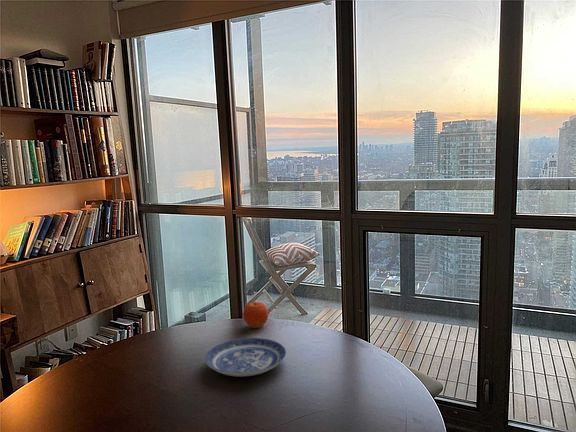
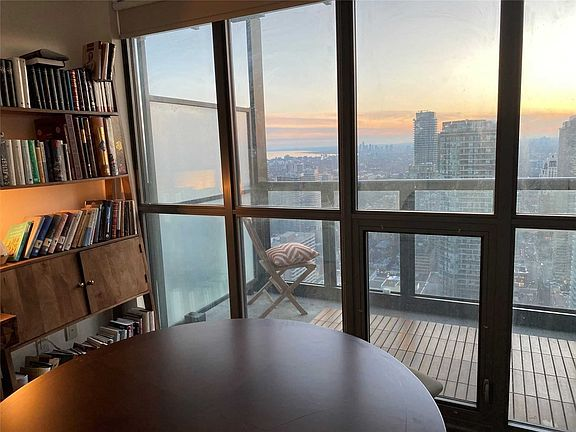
- plate [204,337,287,377]
- fruit [242,301,269,329]
